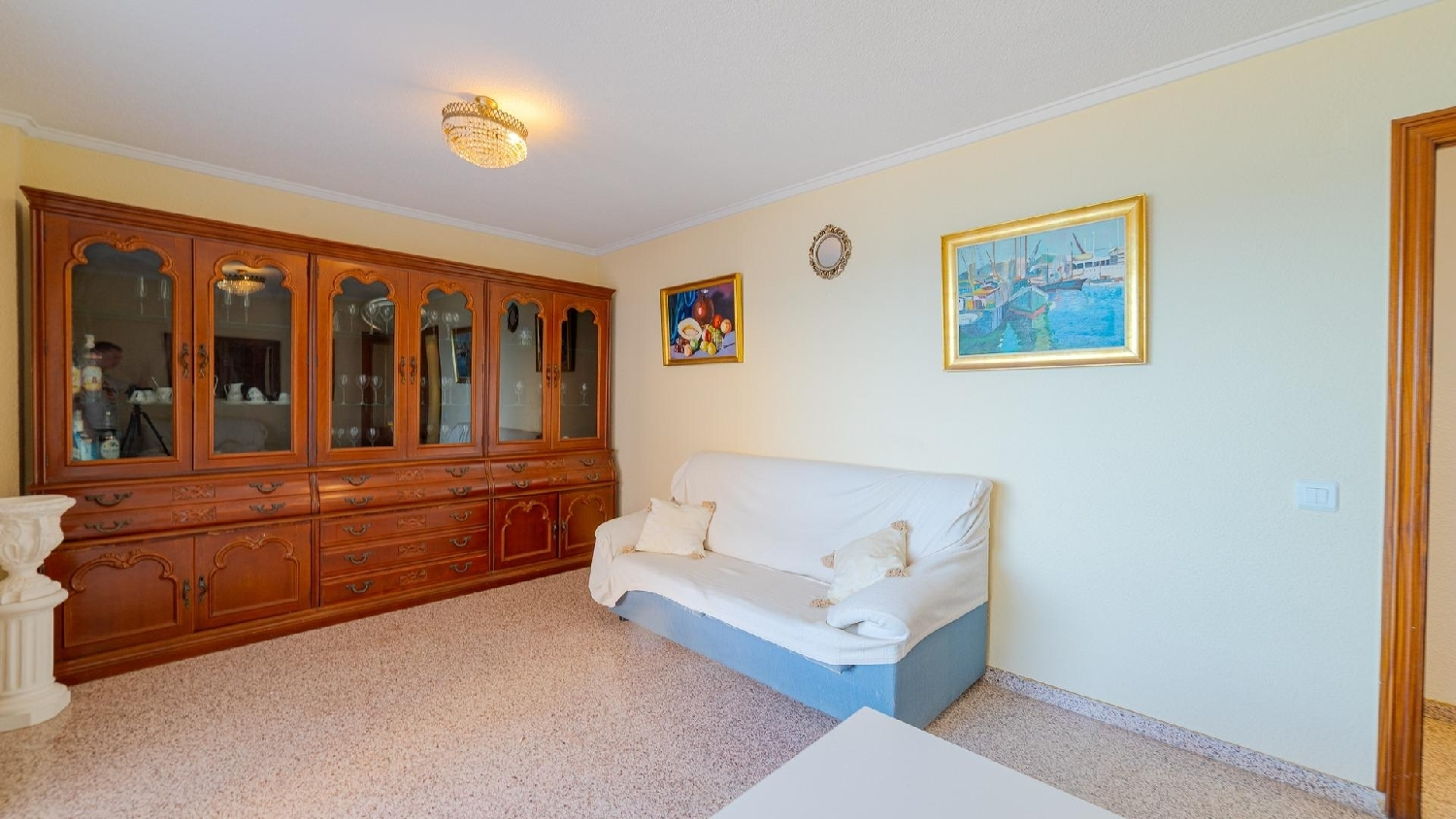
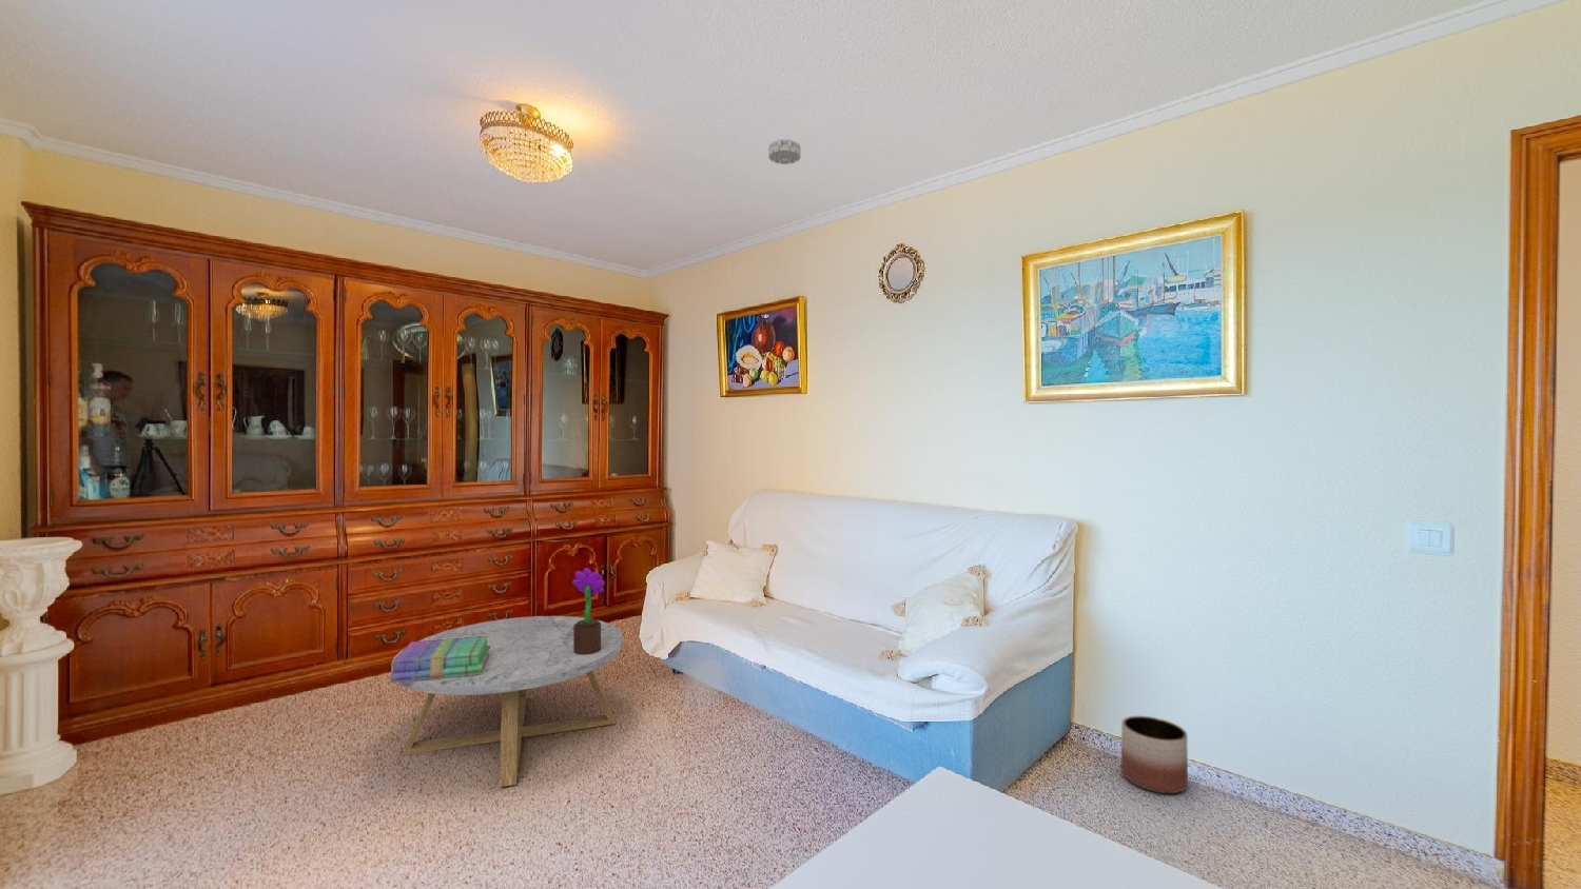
+ potted flower [571,567,606,656]
+ books [389,636,491,685]
+ smoke detector [768,138,802,165]
+ coffee table [390,615,623,788]
+ planter [1121,715,1189,795]
